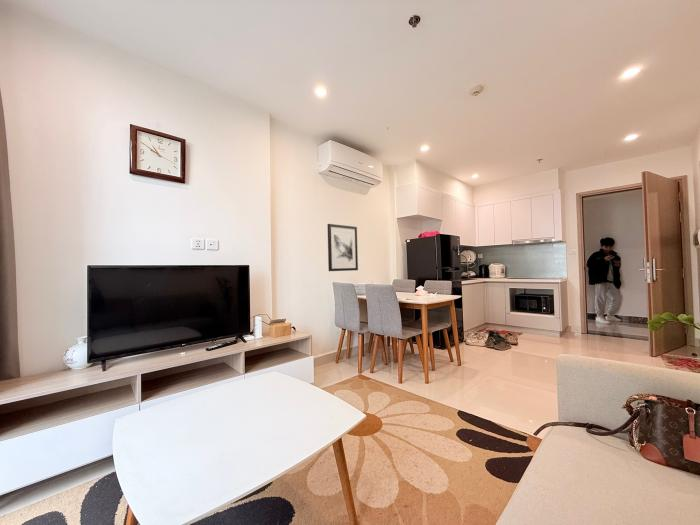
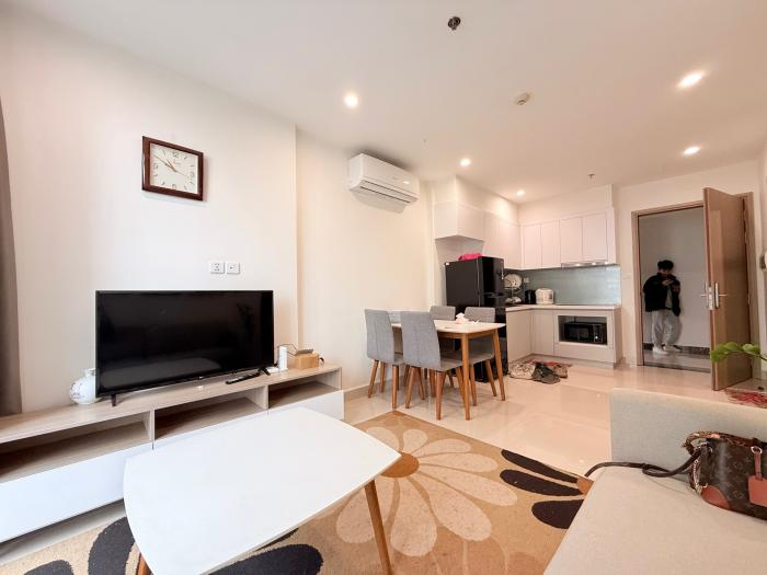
- wall art [326,223,359,272]
